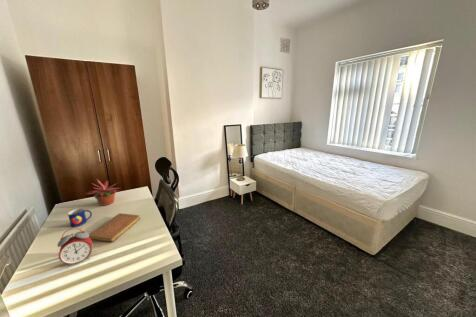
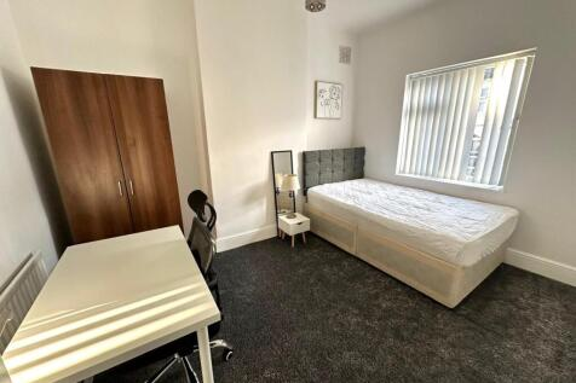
- notebook [88,212,141,243]
- mug [67,207,93,228]
- alarm clock [56,227,93,268]
- potted plant [86,178,120,207]
